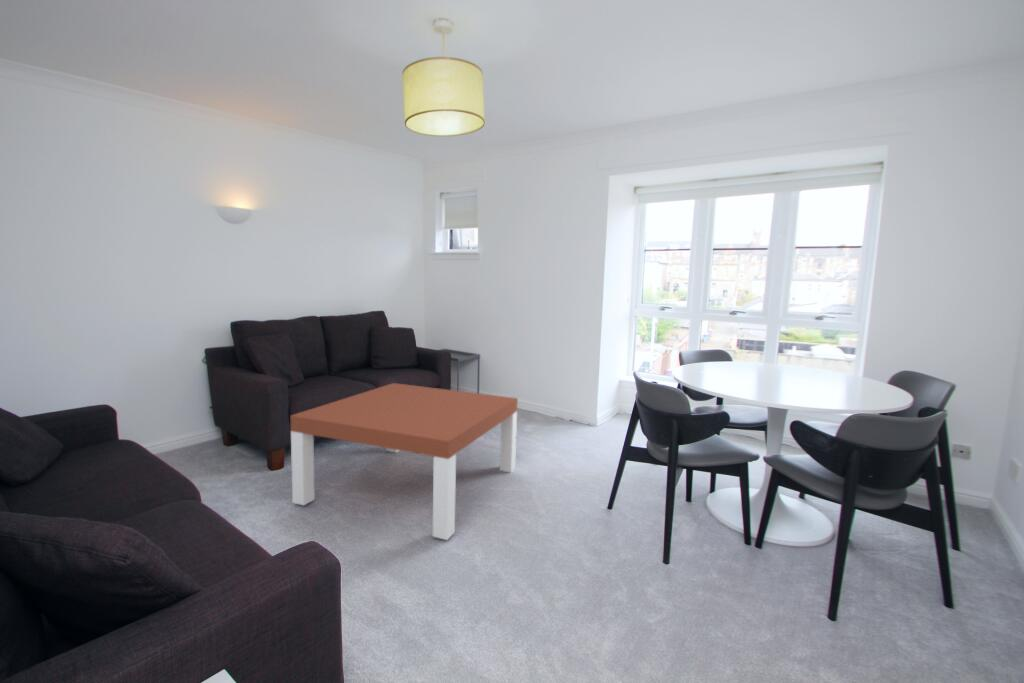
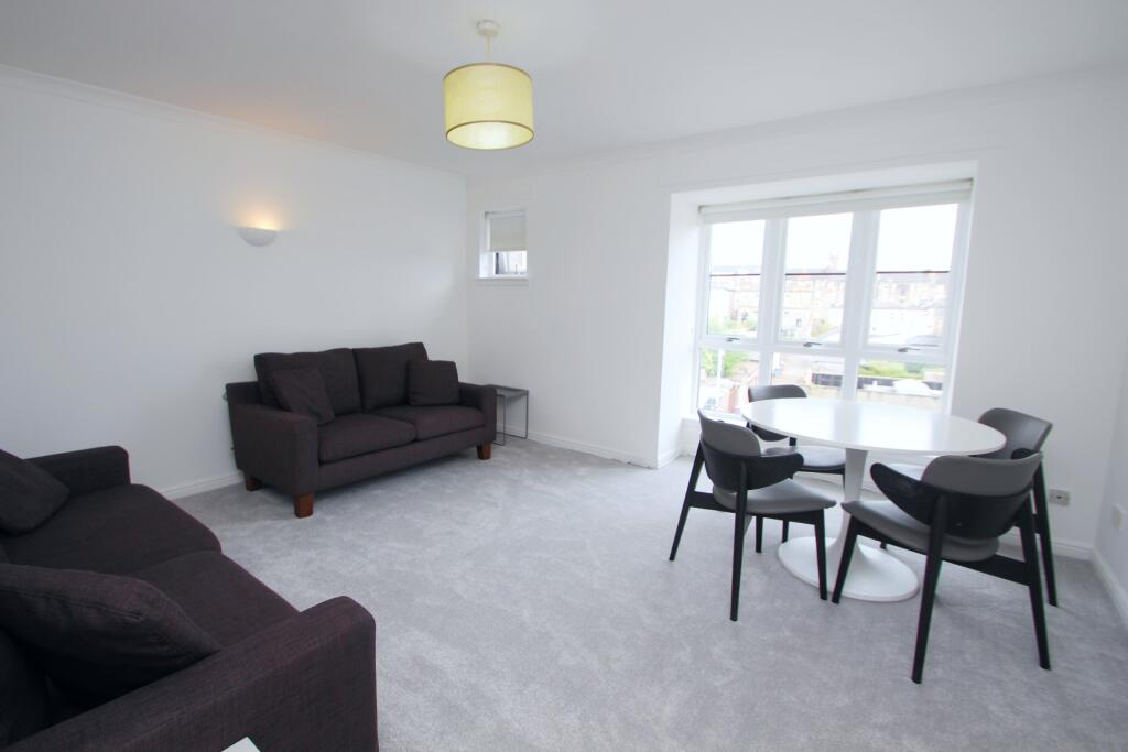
- coffee table [289,382,519,541]
